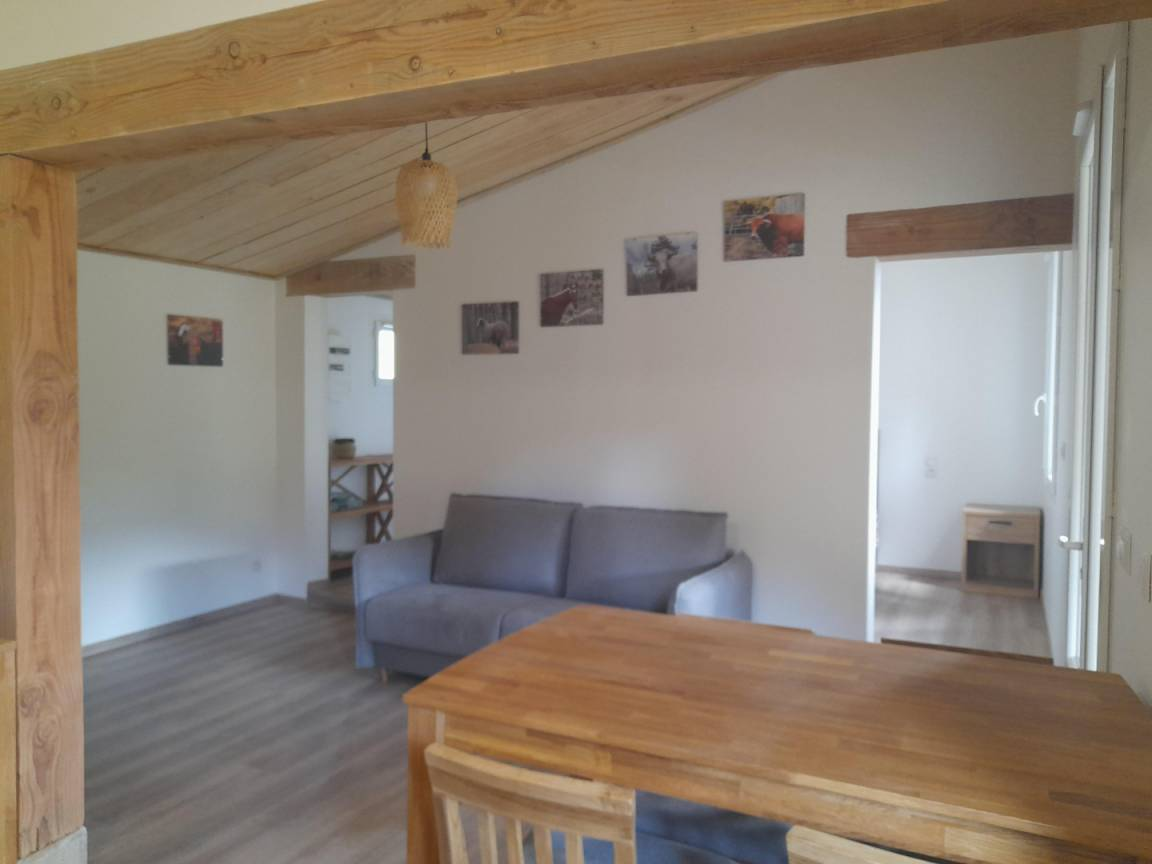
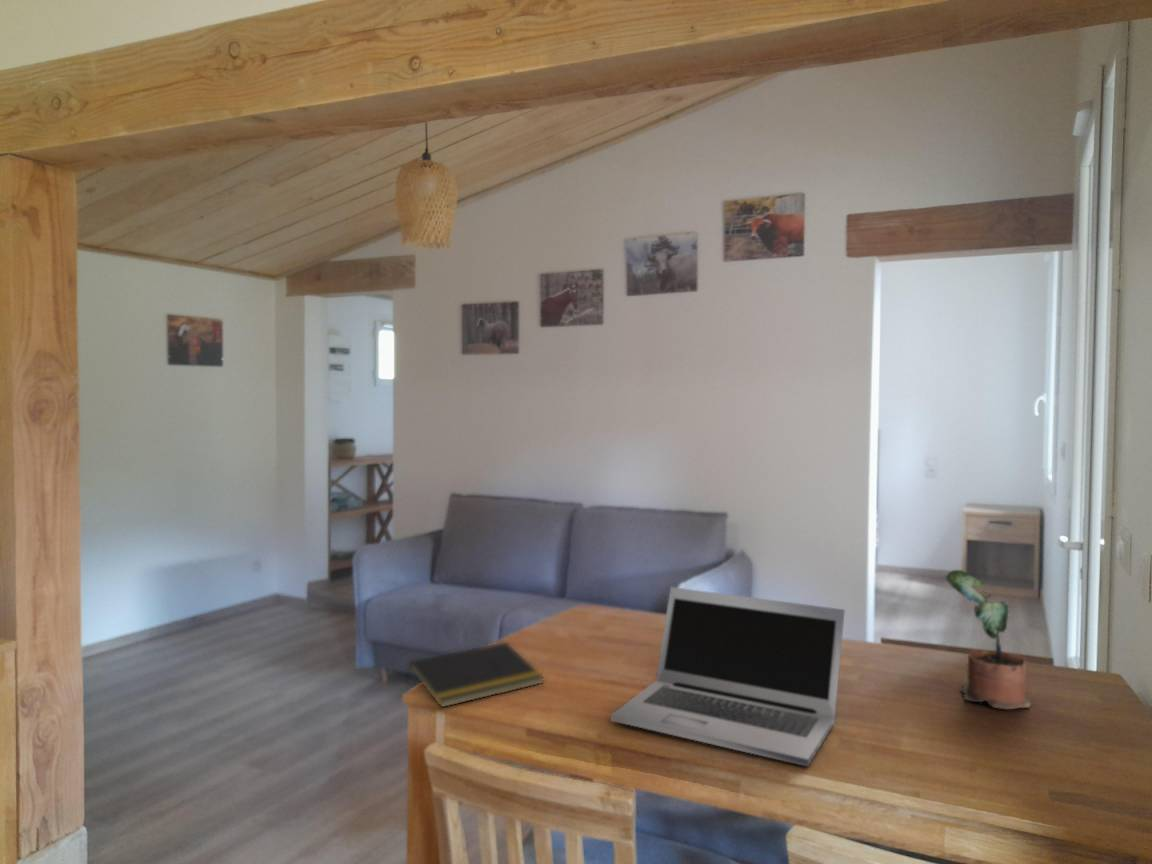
+ notepad [405,641,545,708]
+ potted plant [945,569,1033,710]
+ laptop [610,586,846,768]
